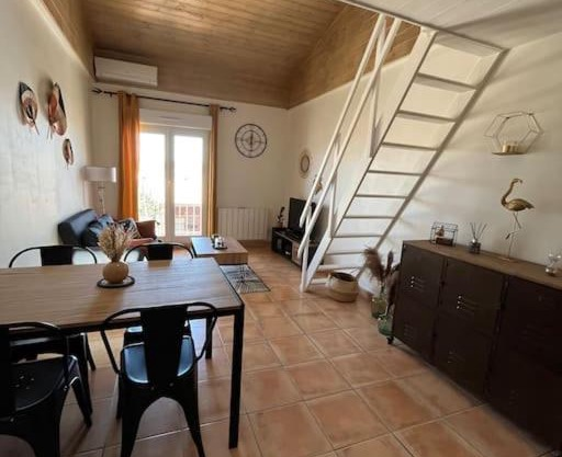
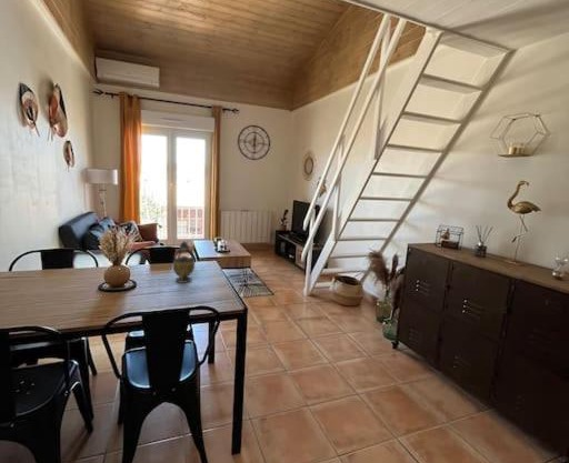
+ teapot [172,240,196,284]
